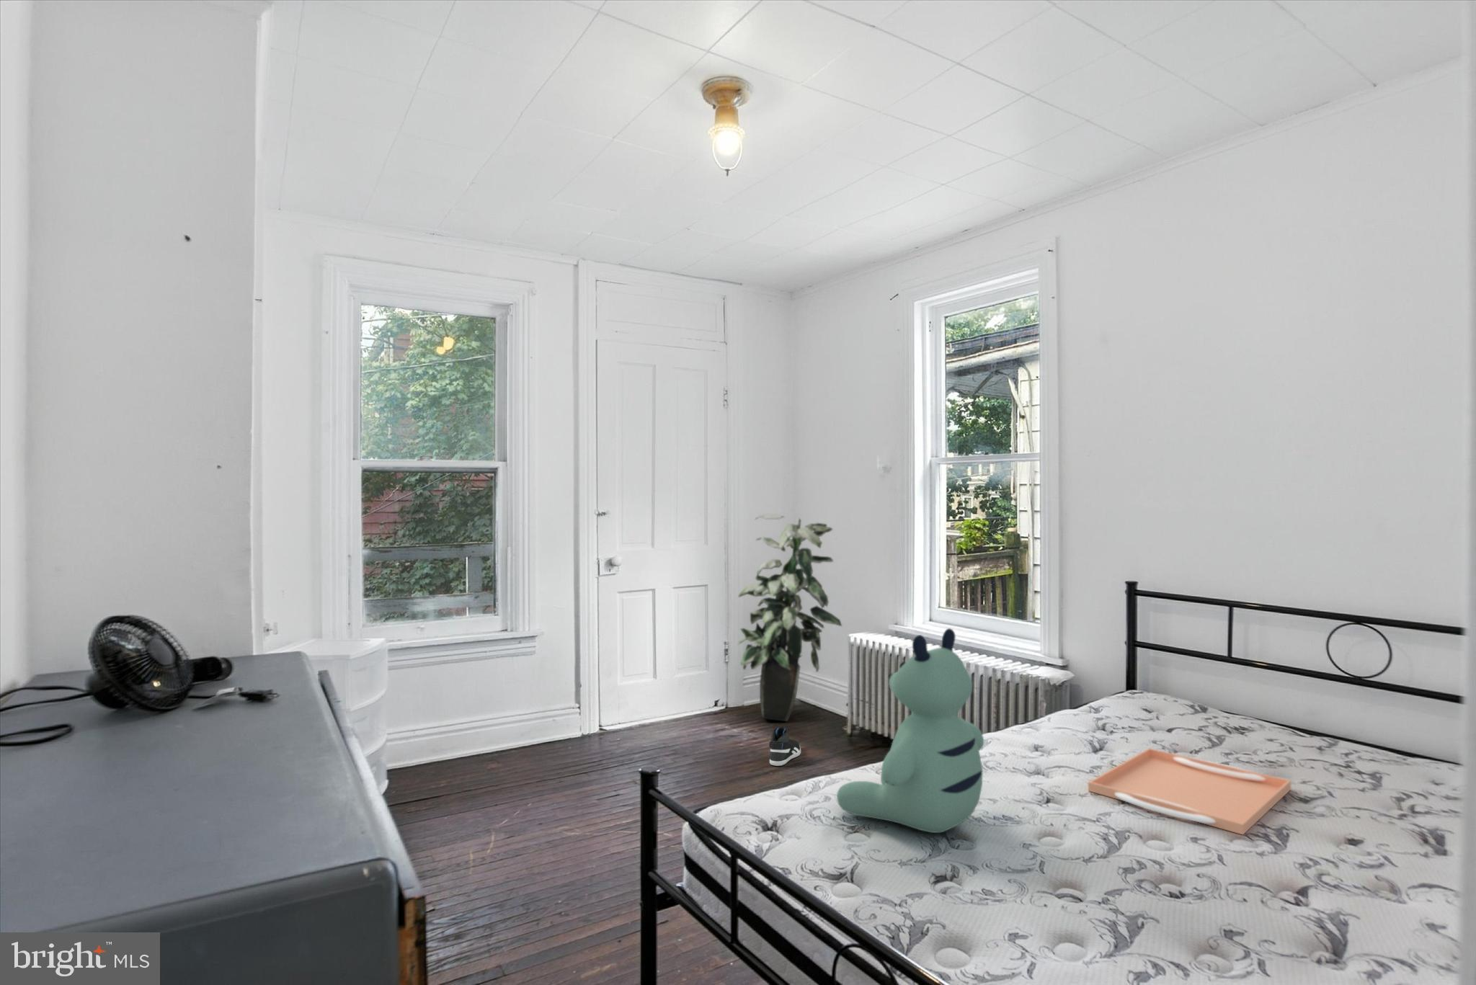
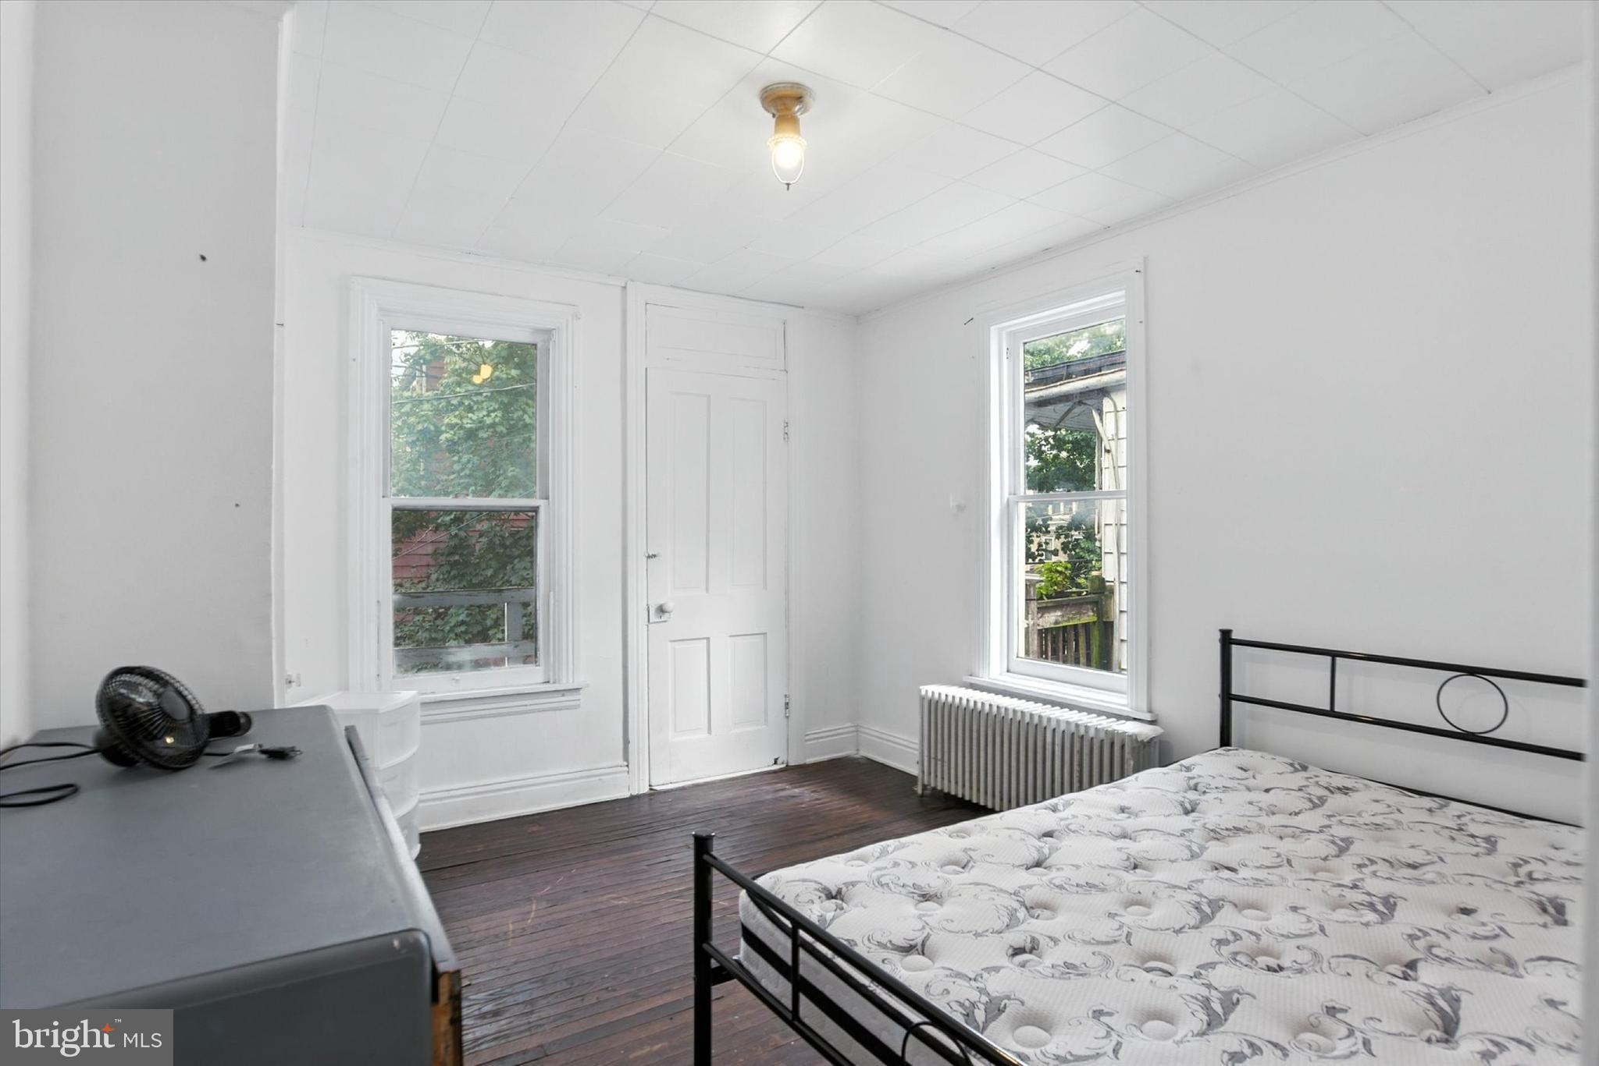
- serving tray [1088,748,1291,835]
- sneaker [768,726,801,766]
- bear [836,628,985,833]
- indoor plant [736,513,843,722]
